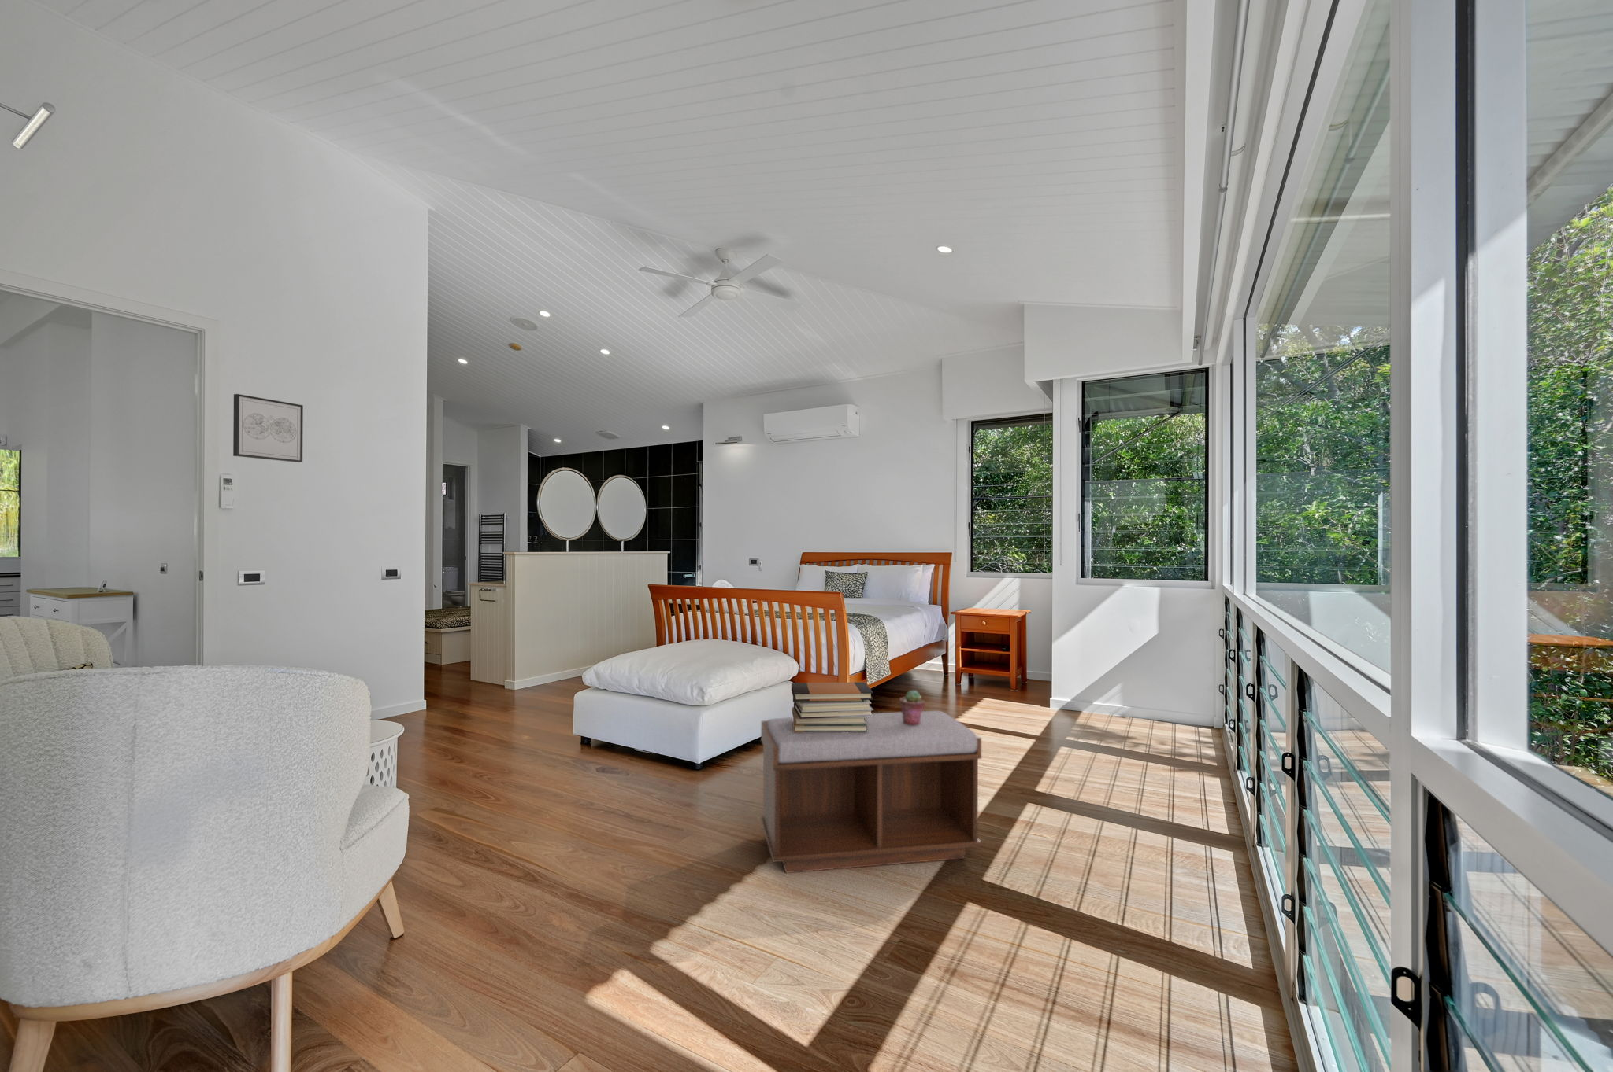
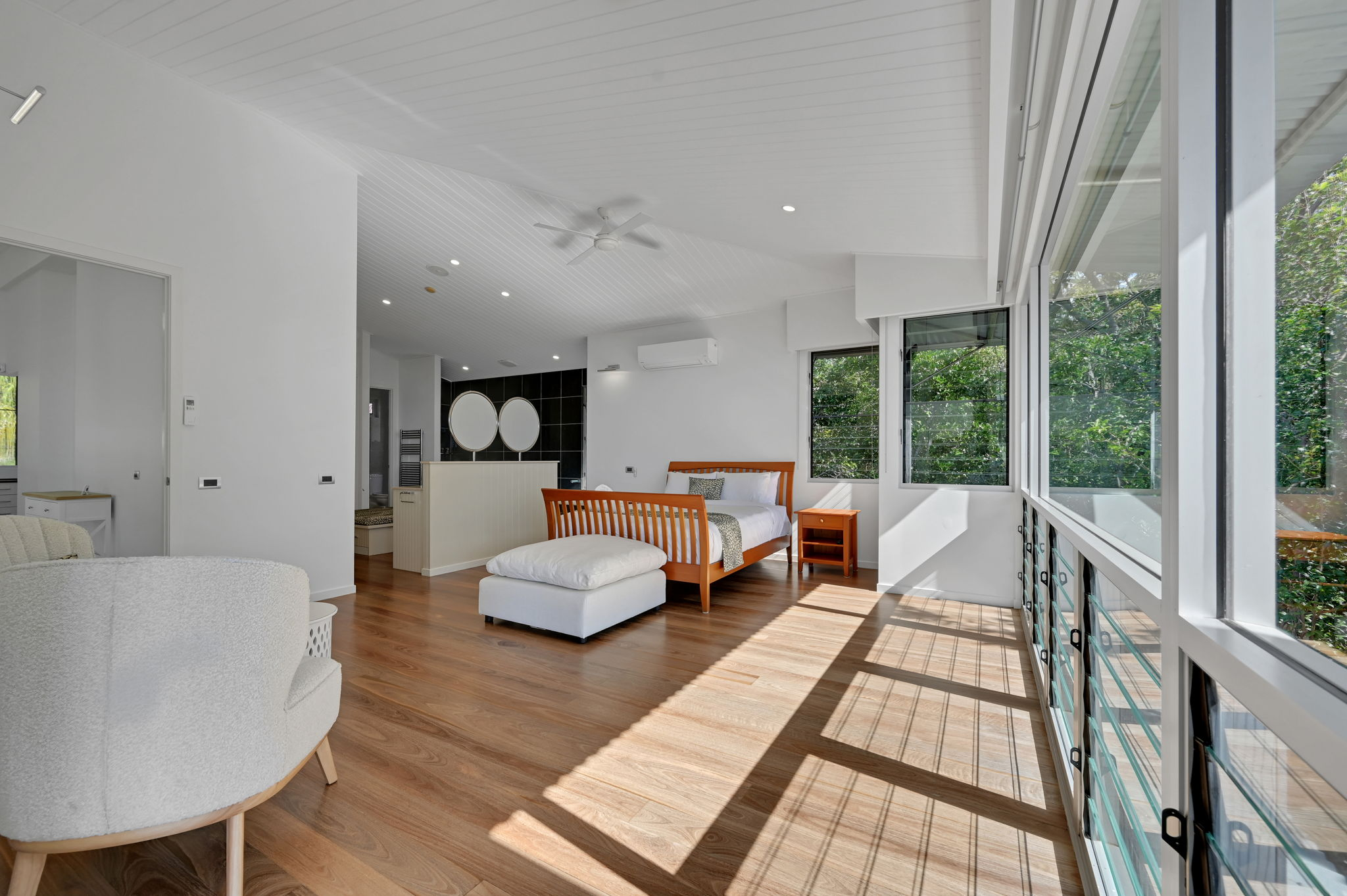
- book stack [790,681,874,732]
- bench [760,711,982,873]
- wall art [232,394,304,463]
- potted succulent [898,690,926,725]
